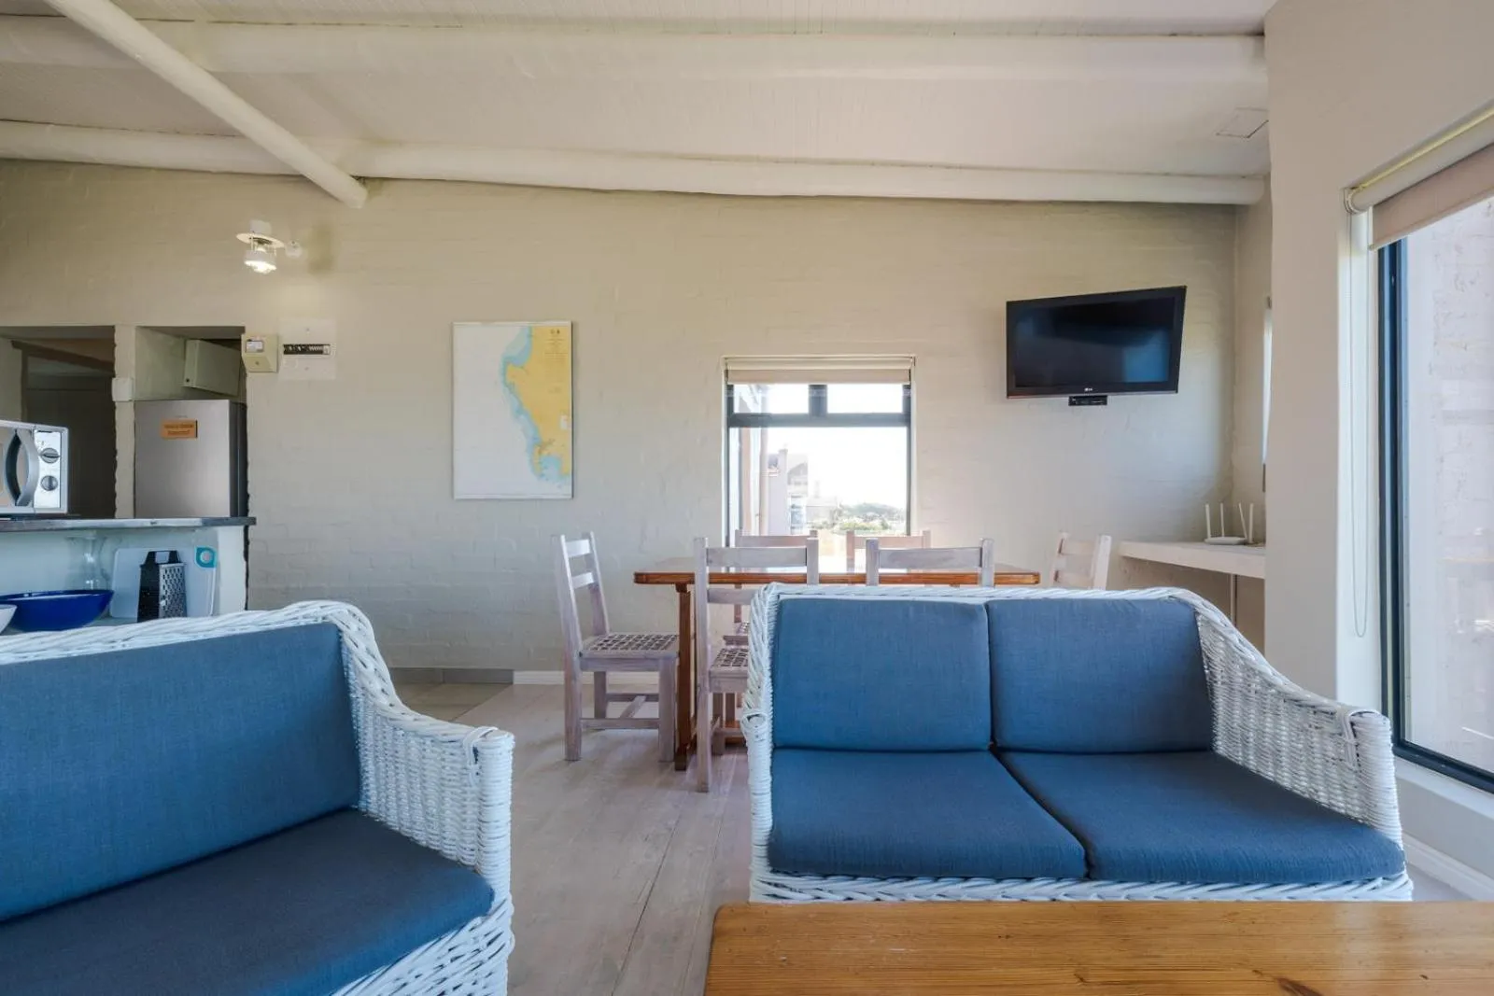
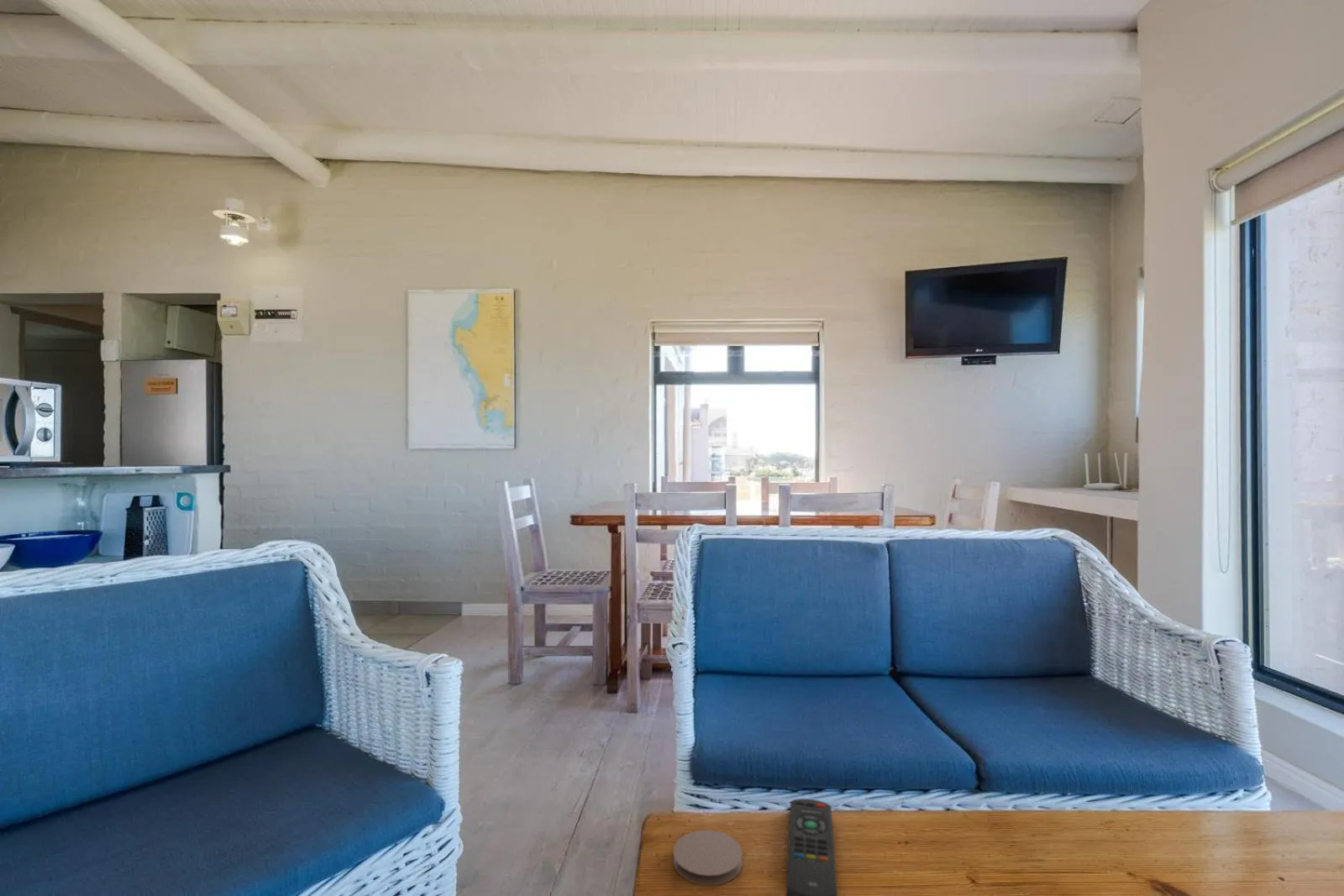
+ coaster [673,829,743,886]
+ remote control [785,798,838,896]
